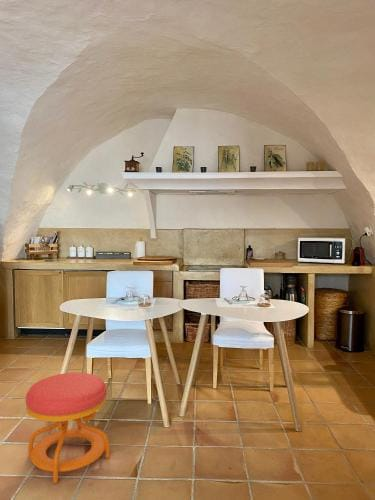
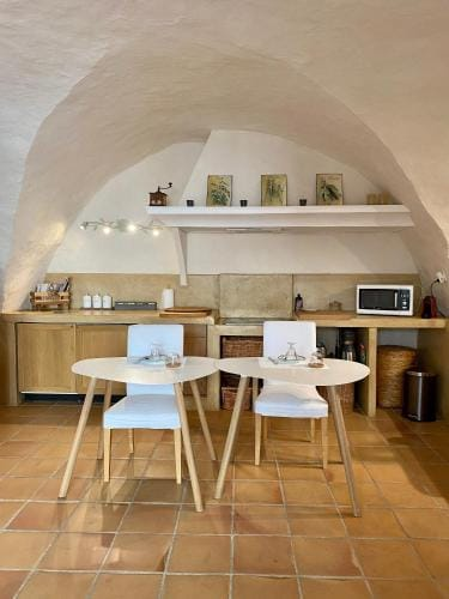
- stool [25,372,111,484]
